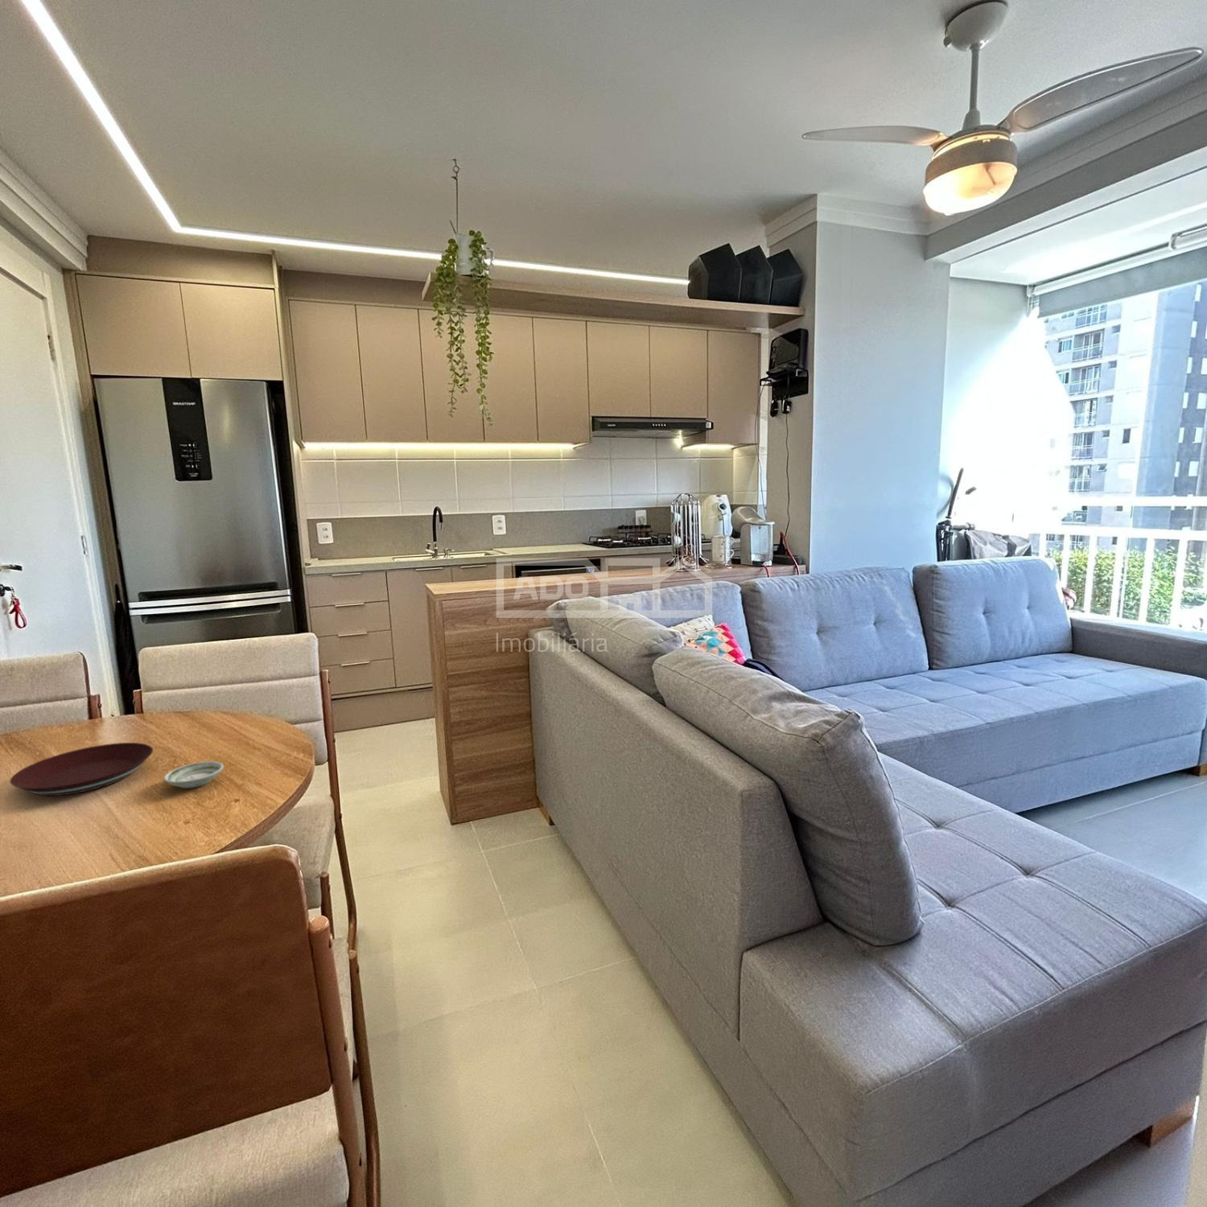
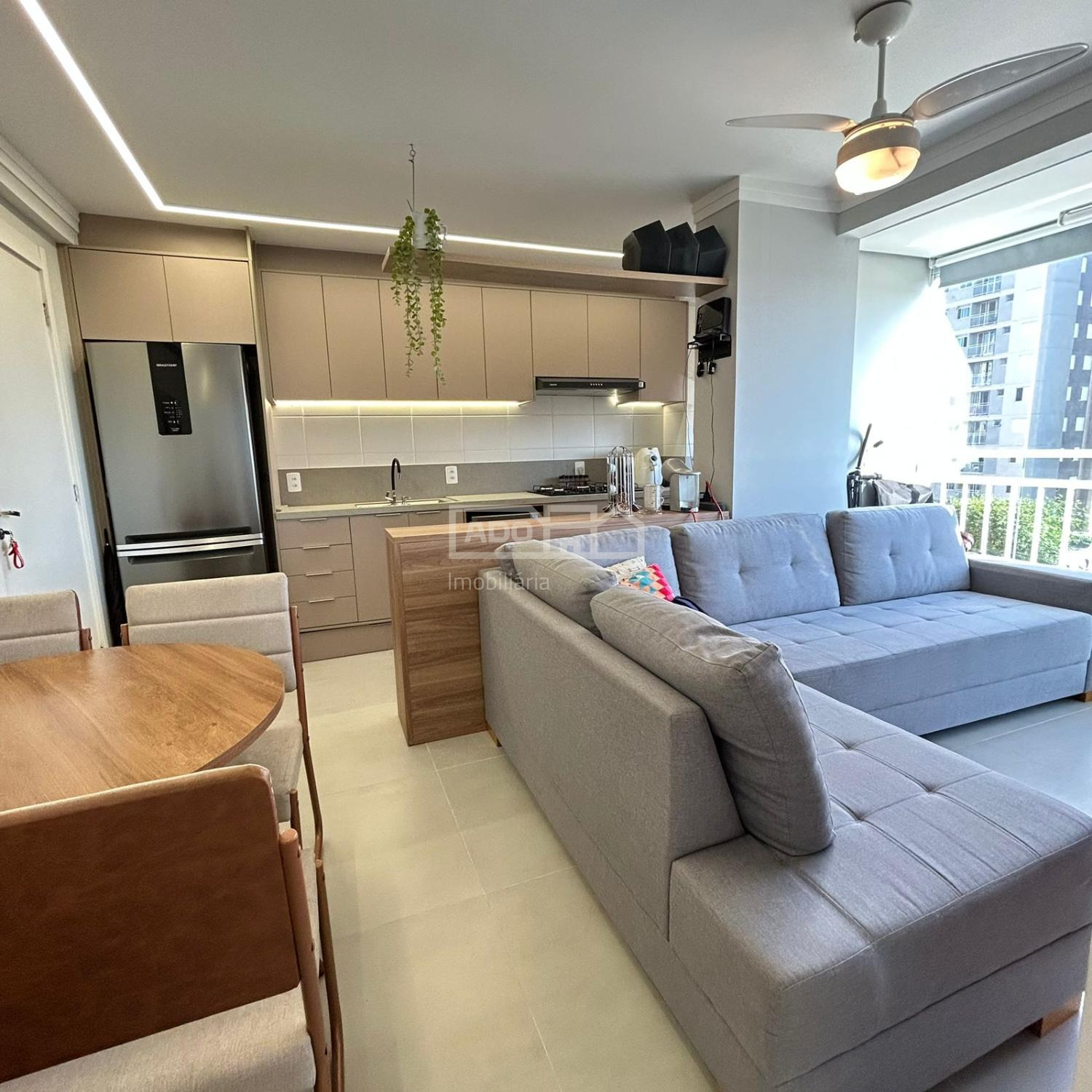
- saucer [162,760,224,789]
- plate [10,742,154,797]
